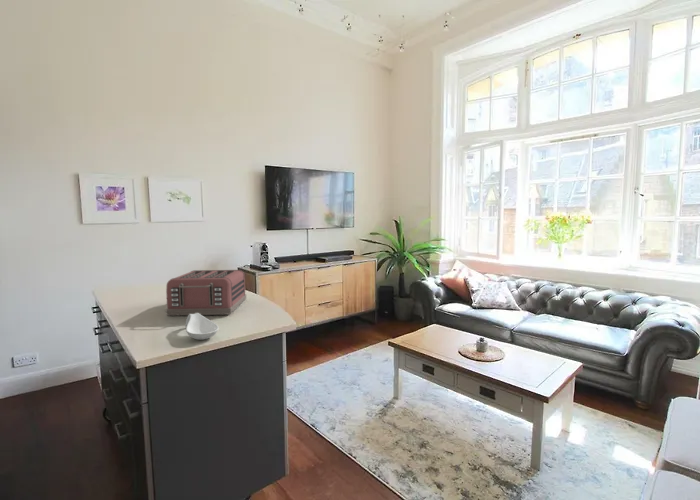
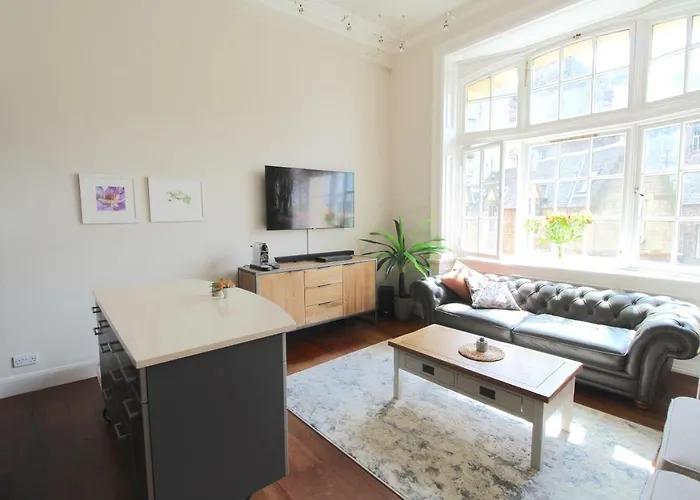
- toaster [165,269,247,317]
- spoon rest [184,313,220,341]
